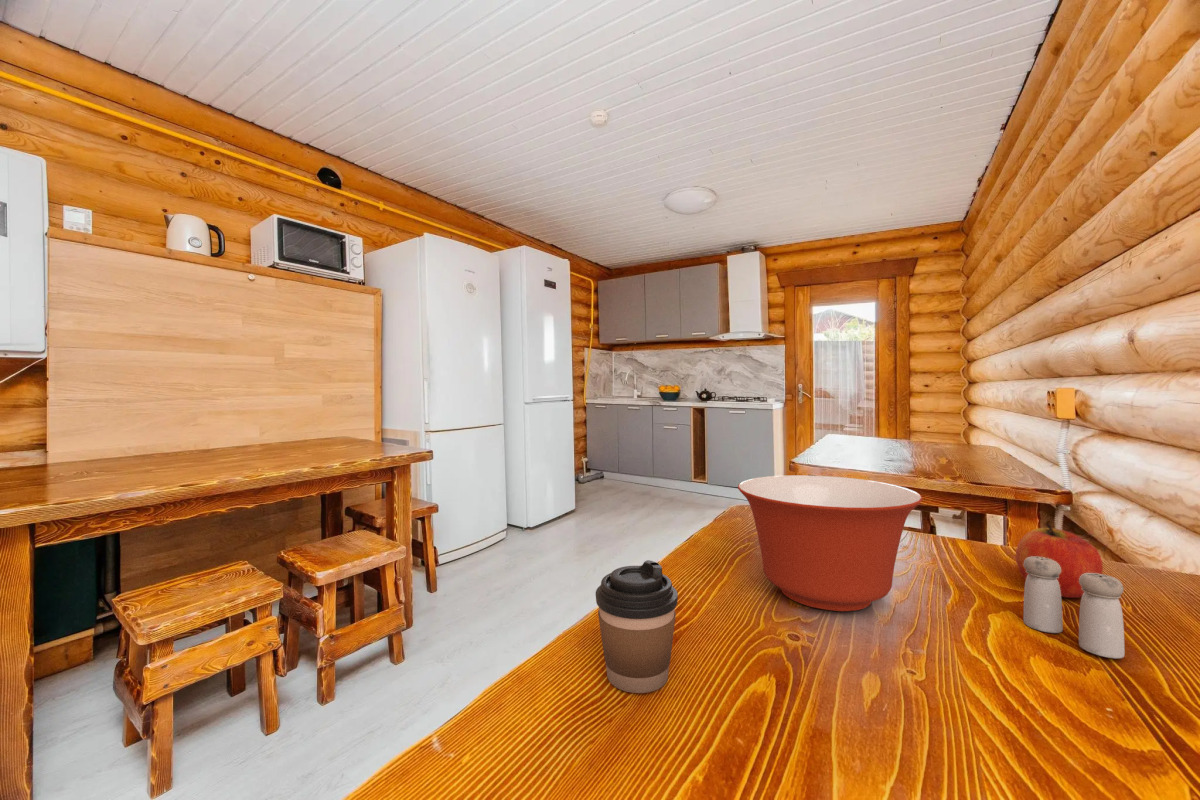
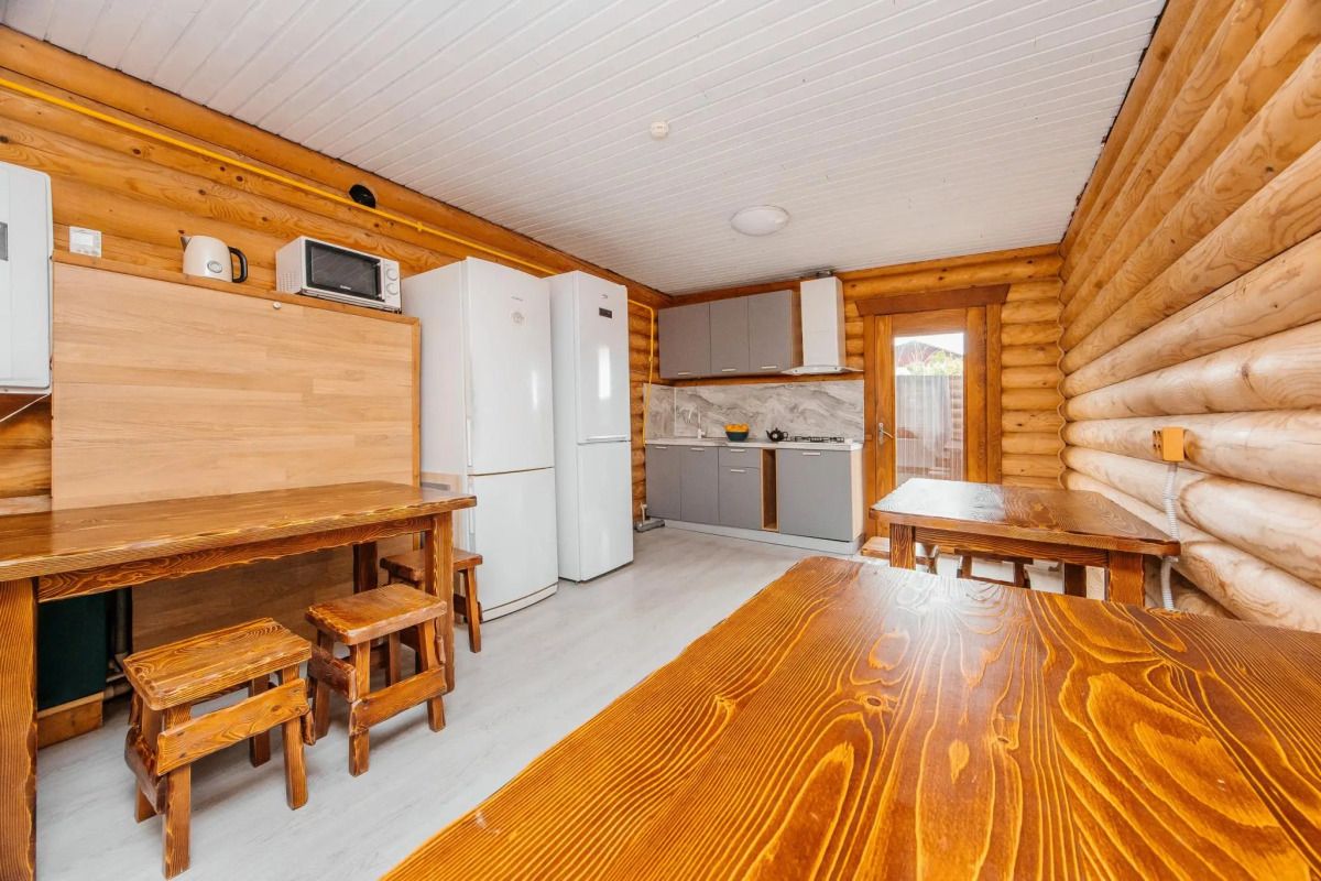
- mixing bowl [737,474,924,612]
- apple [1015,523,1104,599]
- salt and pepper shaker [1023,556,1126,659]
- coffee cup [595,559,679,694]
